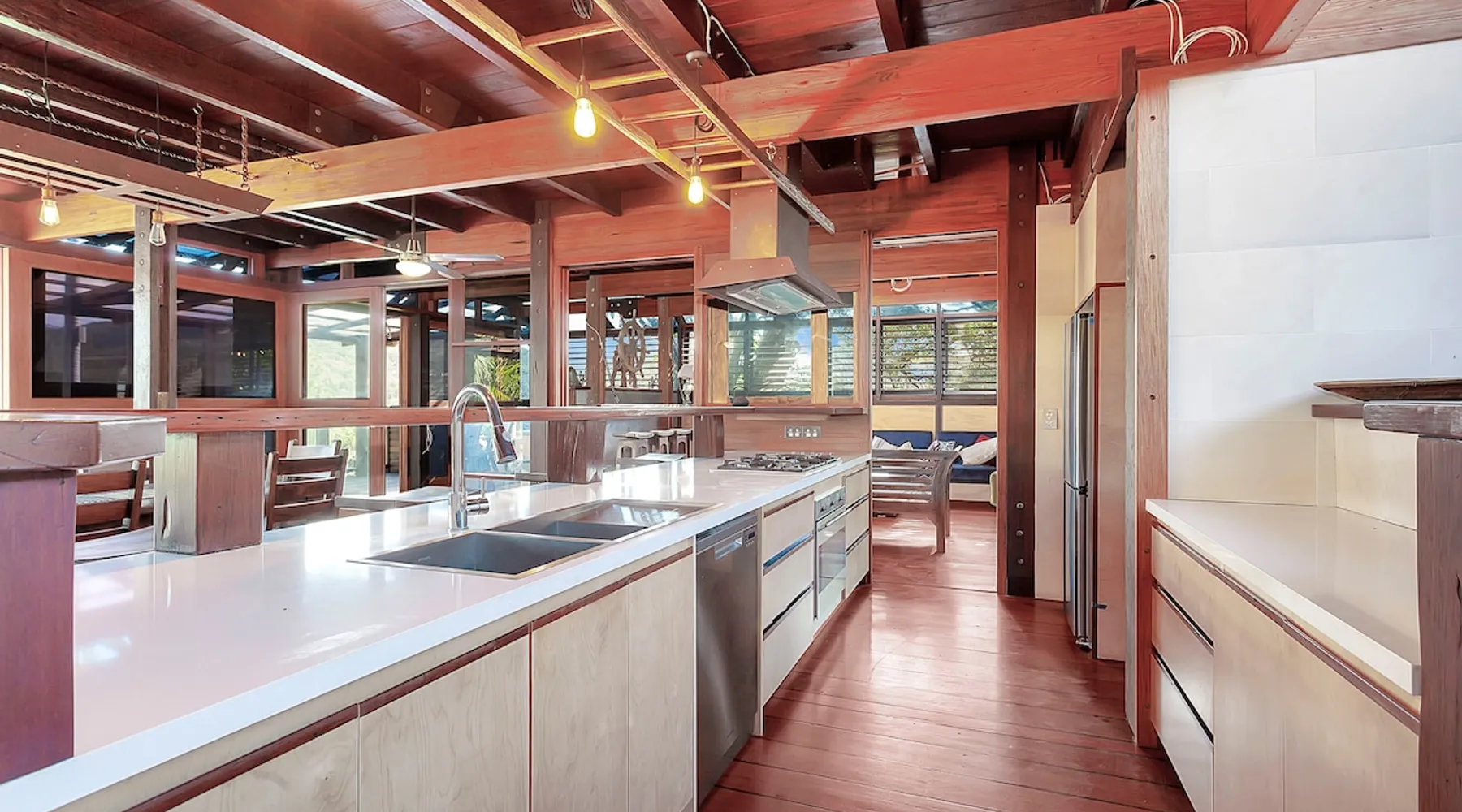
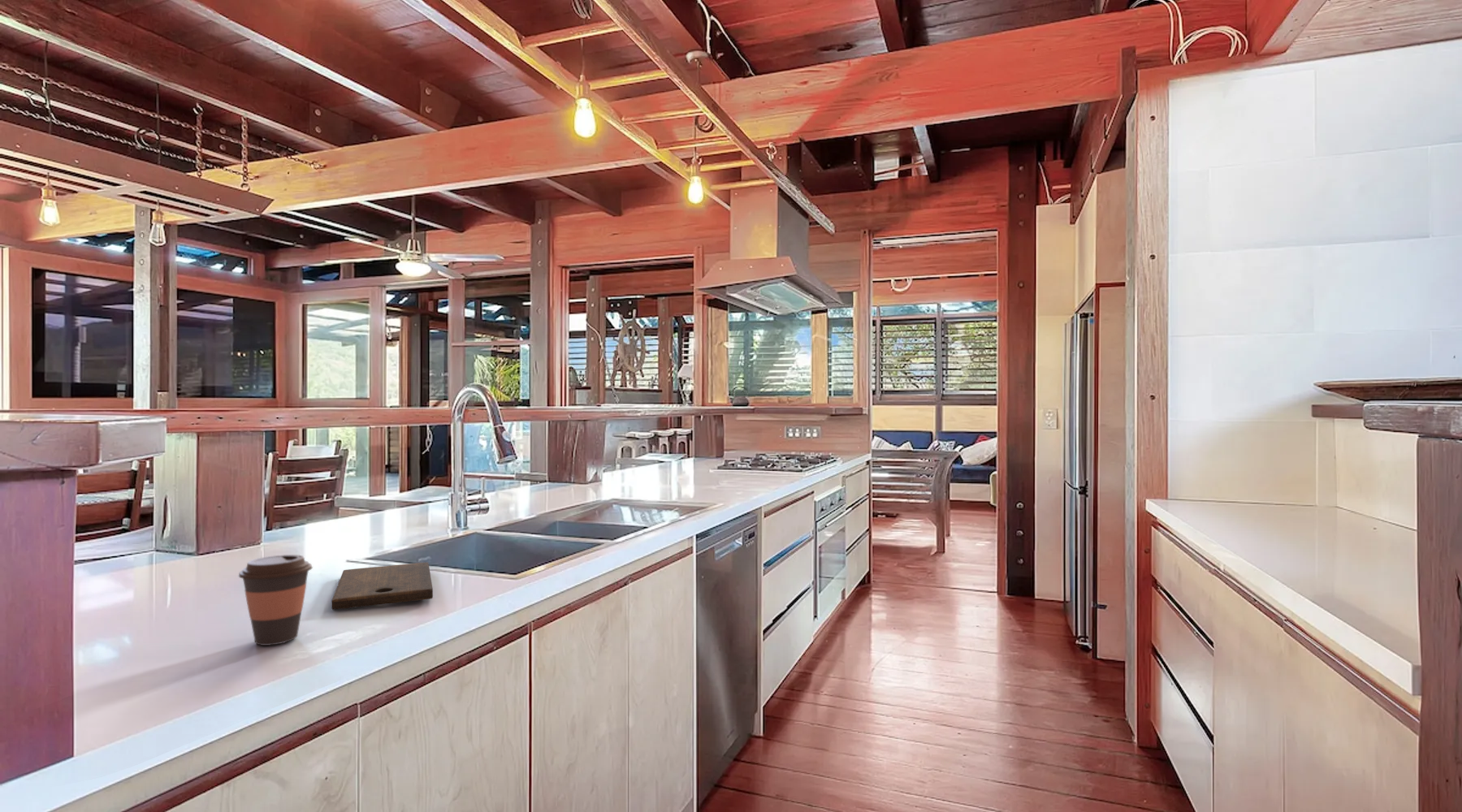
+ cutting board [331,562,434,611]
+ coffee cup [237,554,314,646]
